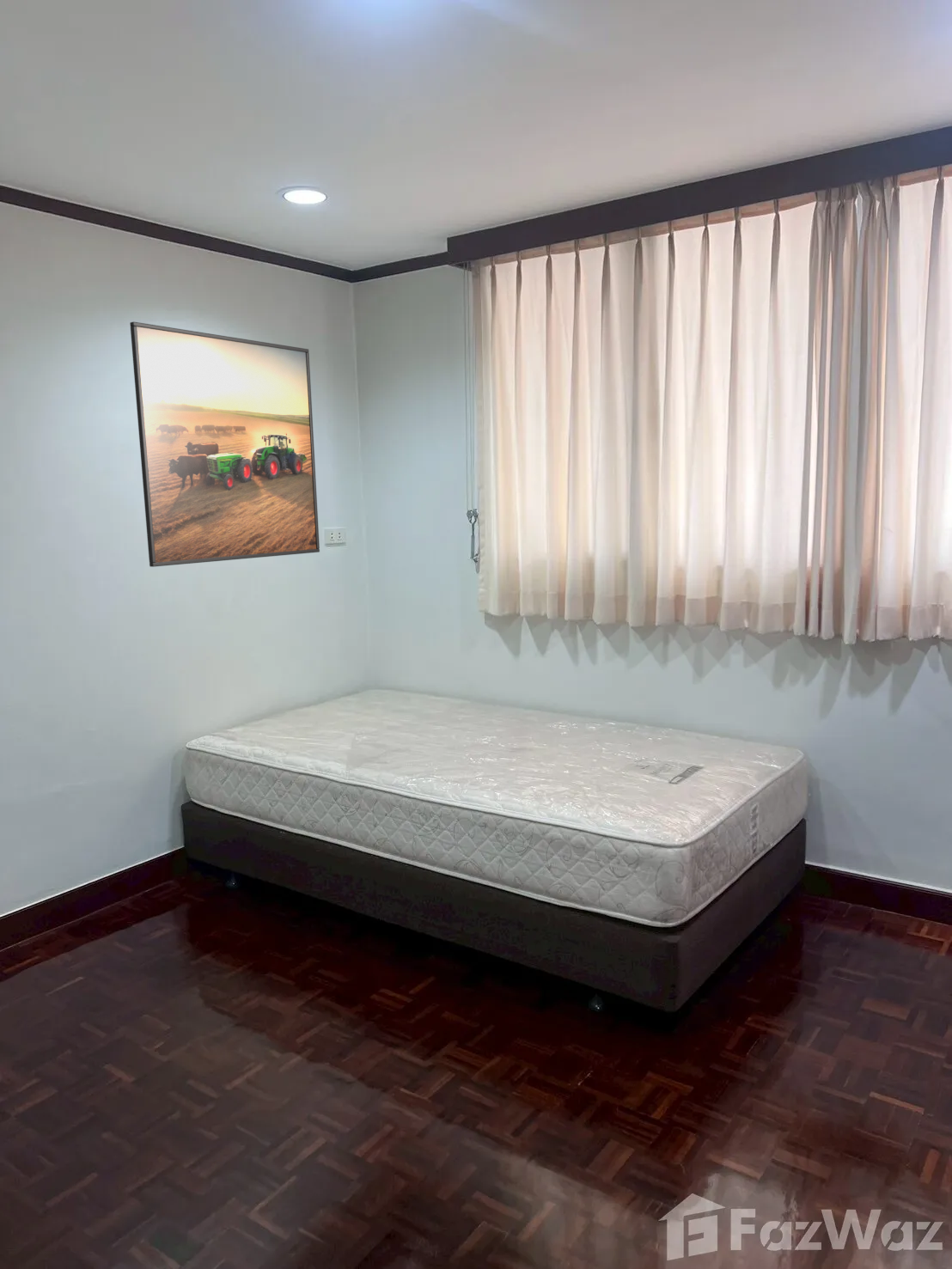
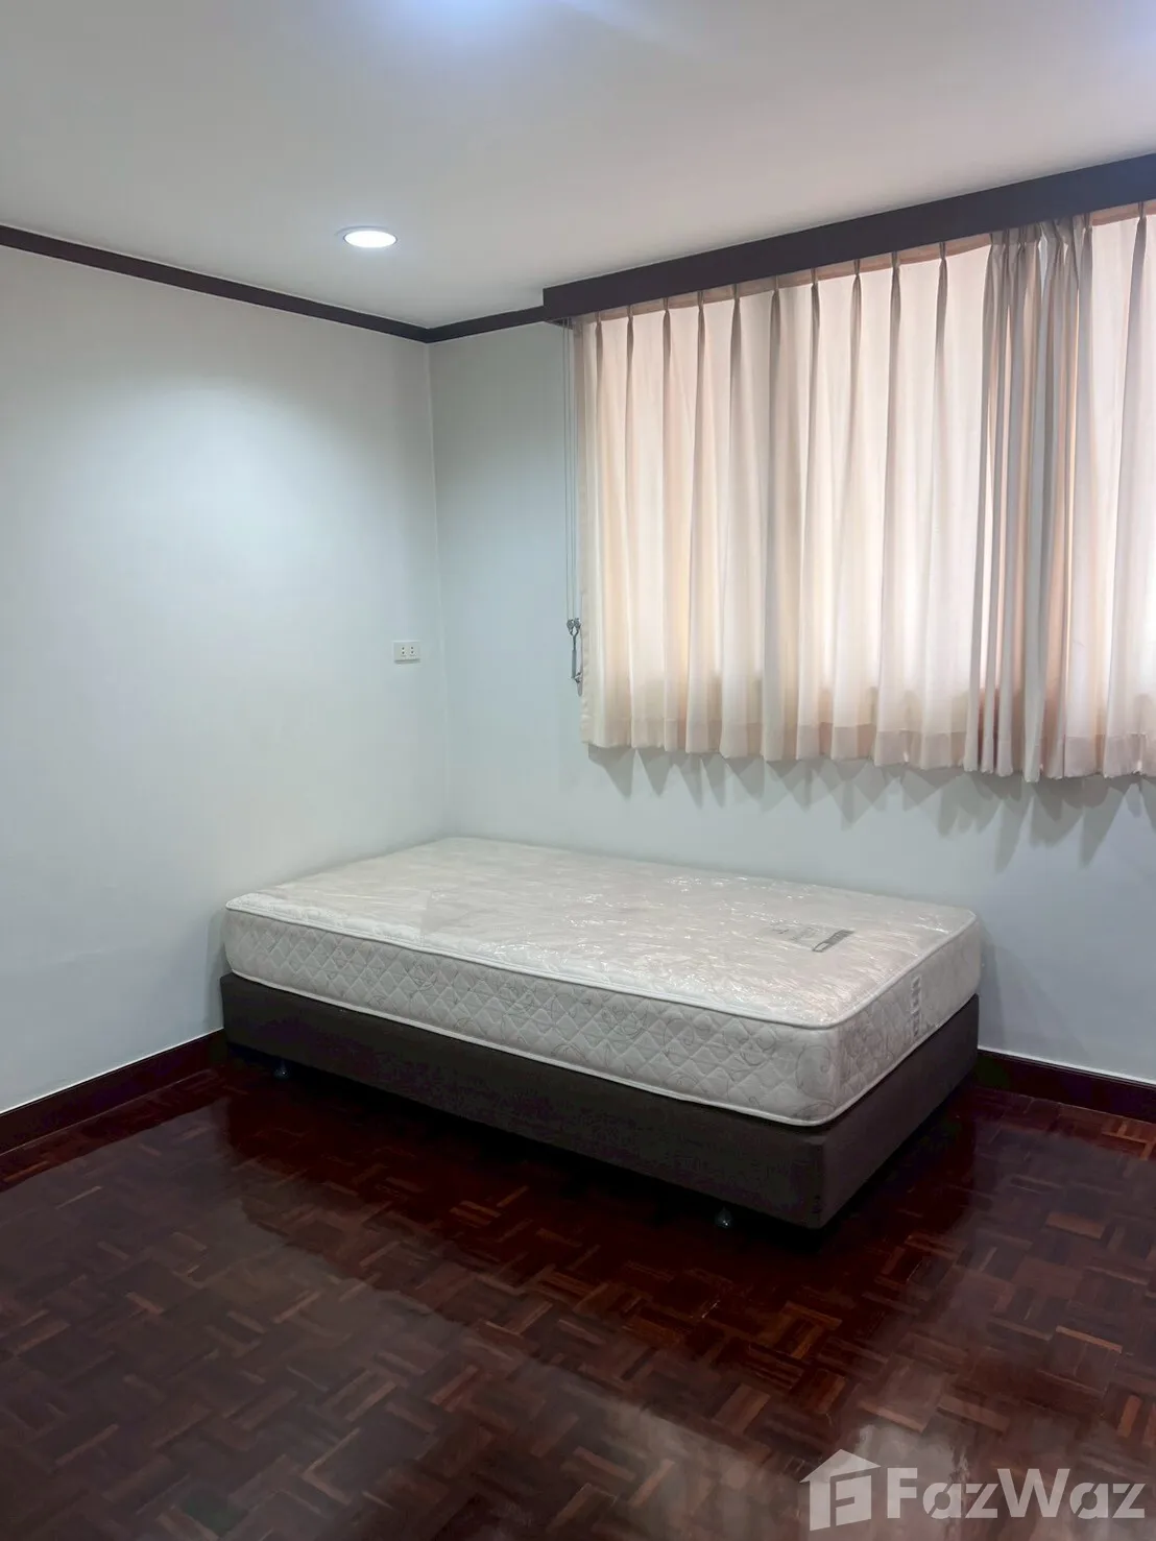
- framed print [129,320,320,568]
